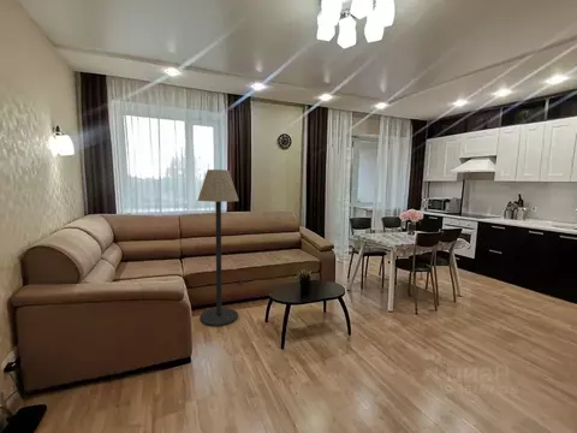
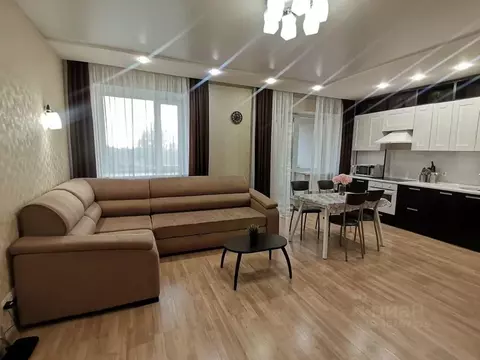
- floor lamp [196,168,239,327]
